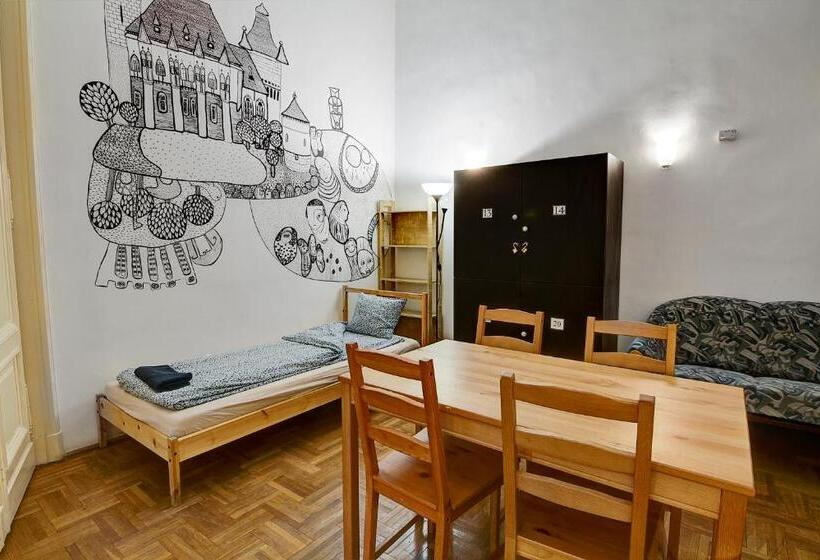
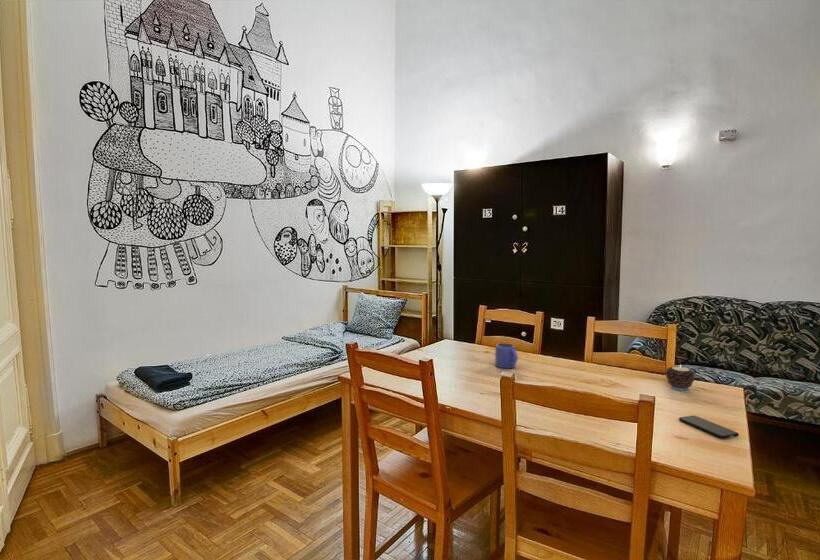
+ mug [494,342,519,369]
+ candle [665,363,696,391]
+ smartphone [678,415,740,440]
